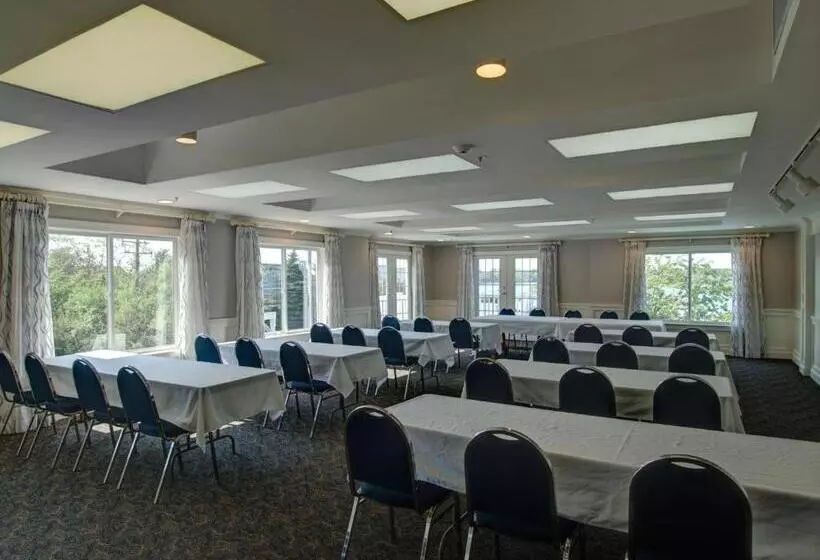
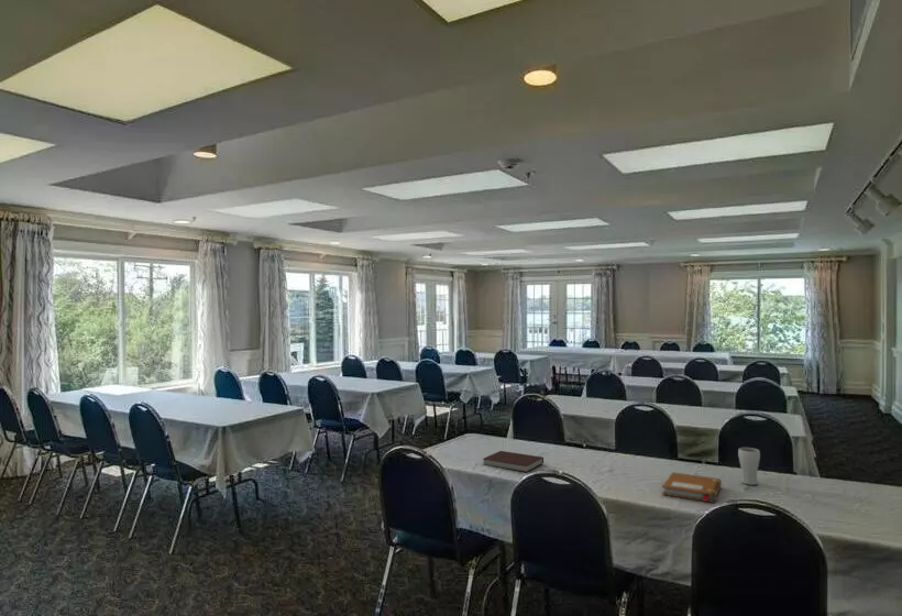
+ notebook [482,450,544,473]
+ notebook [661,471,723,503]
+ drinking glass [737,447,761,486]
